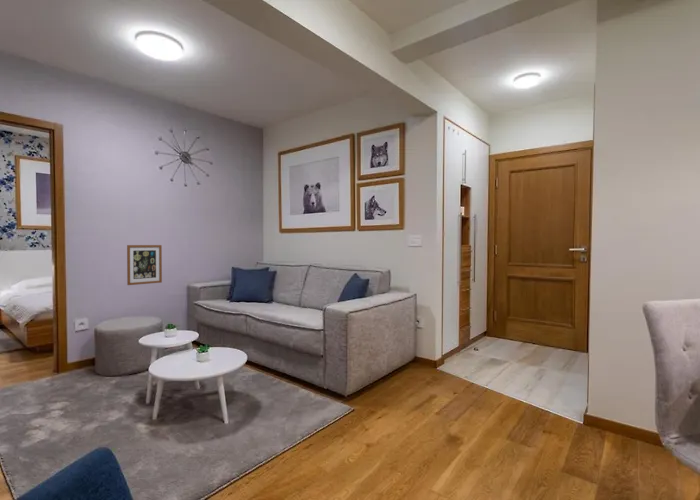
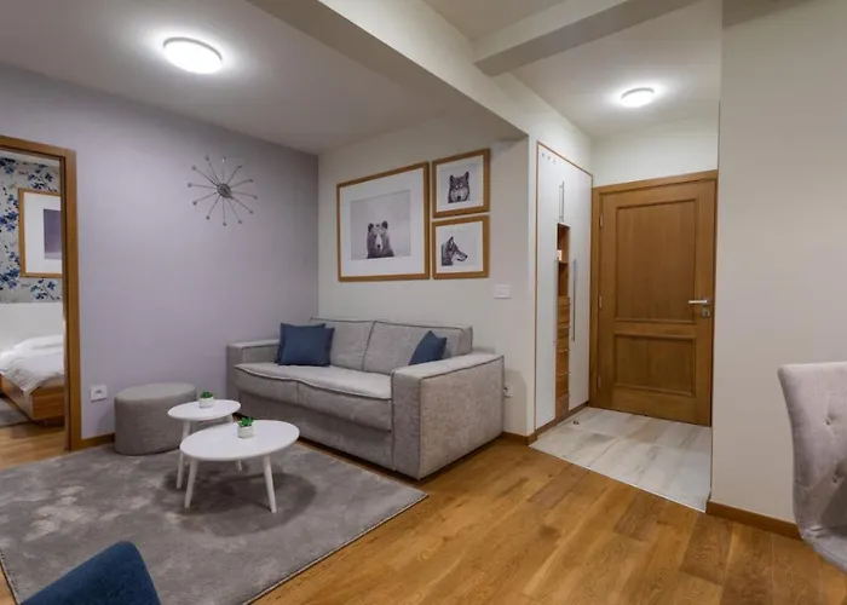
- wall art [126,244,163,286]
